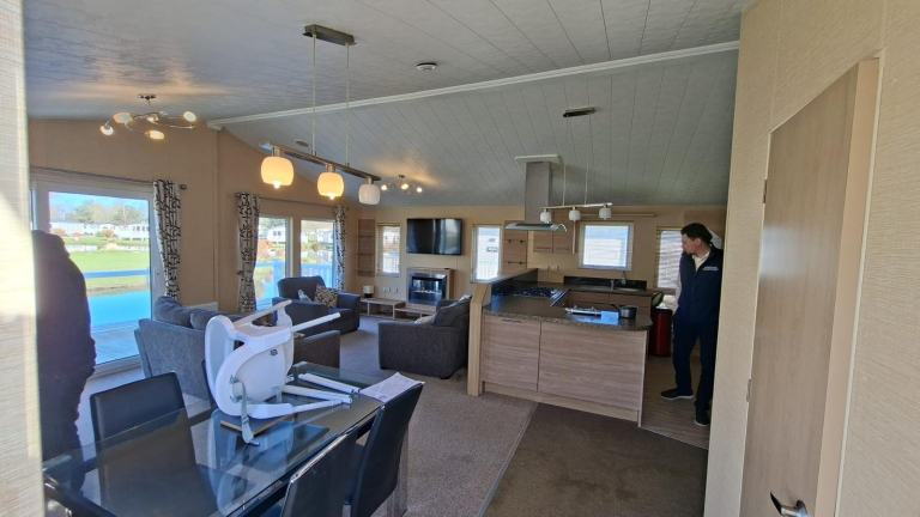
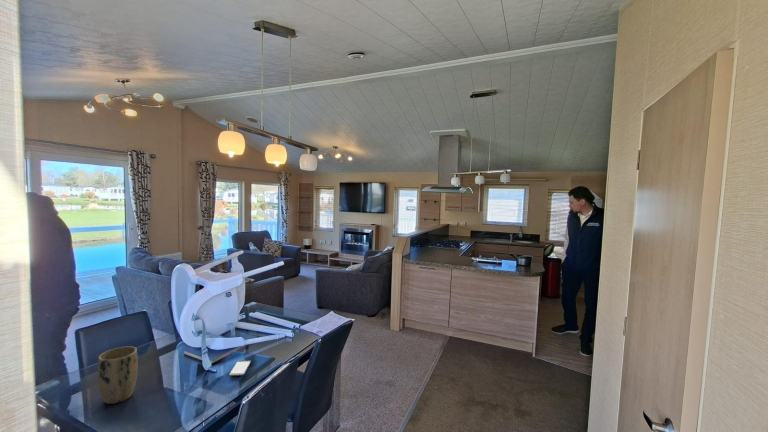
+ plant pot [97,345,139,405]
+ smartphone [228,359,252,377]
